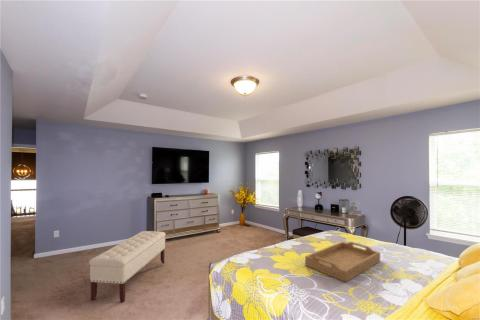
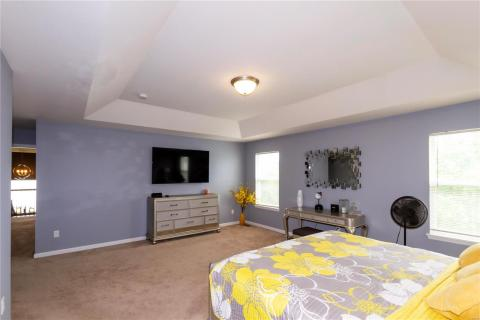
- serving tray [304,241,381,283]
- bench [88,230,167,303]
